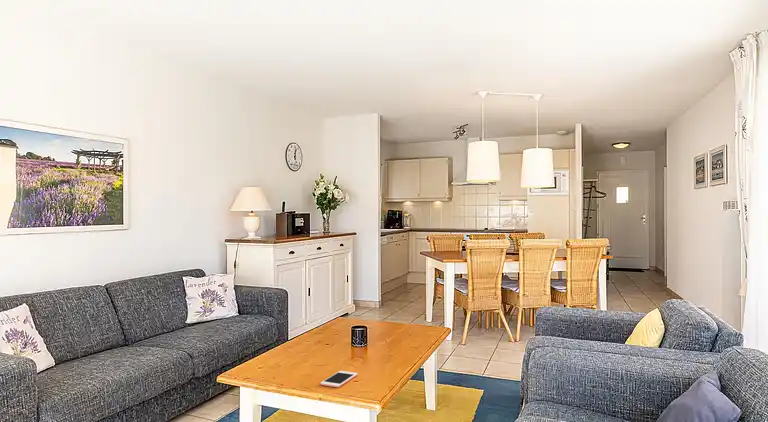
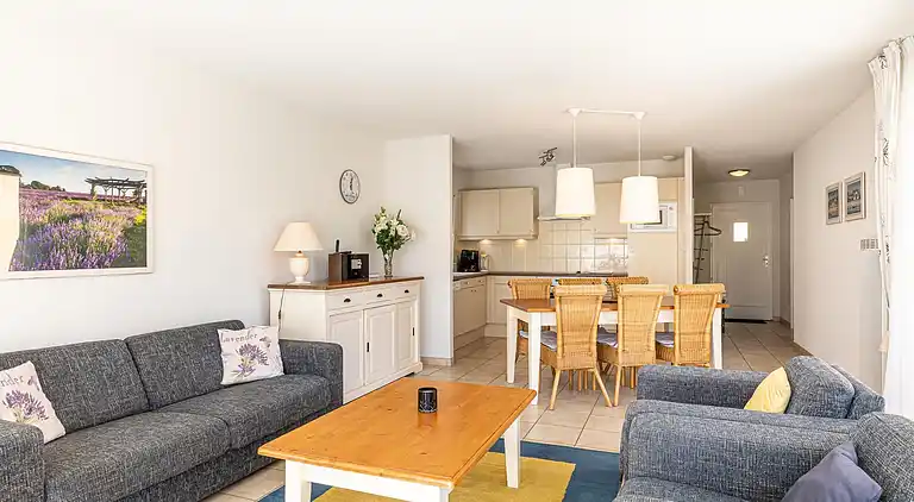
- cell phone [319,370,359,388]
